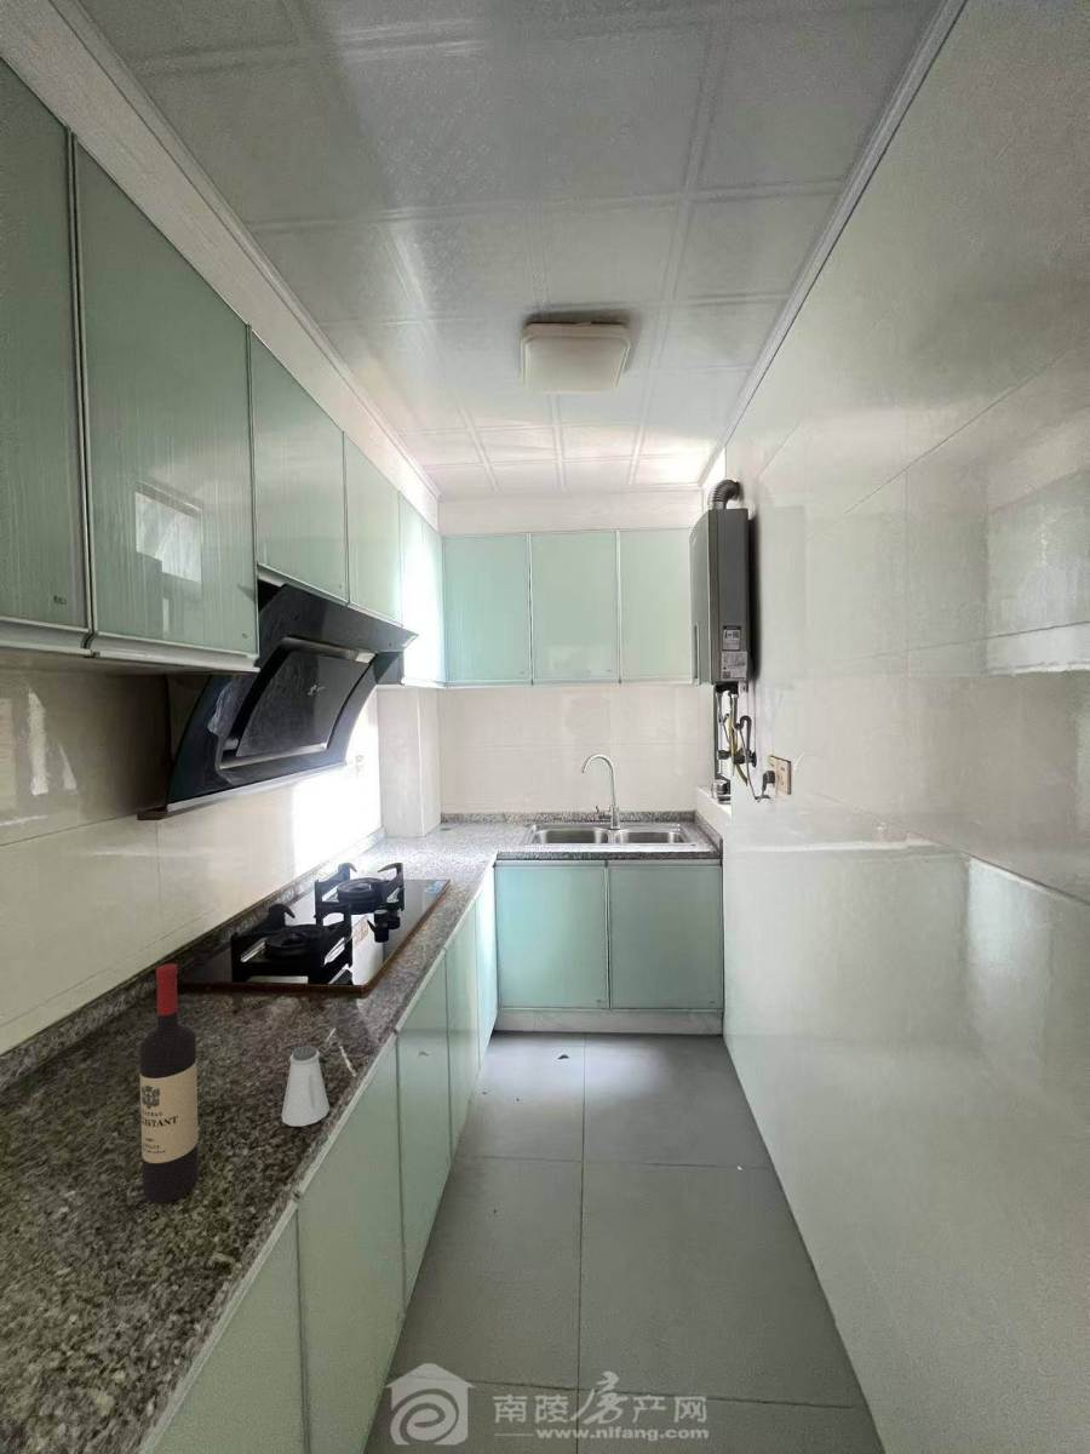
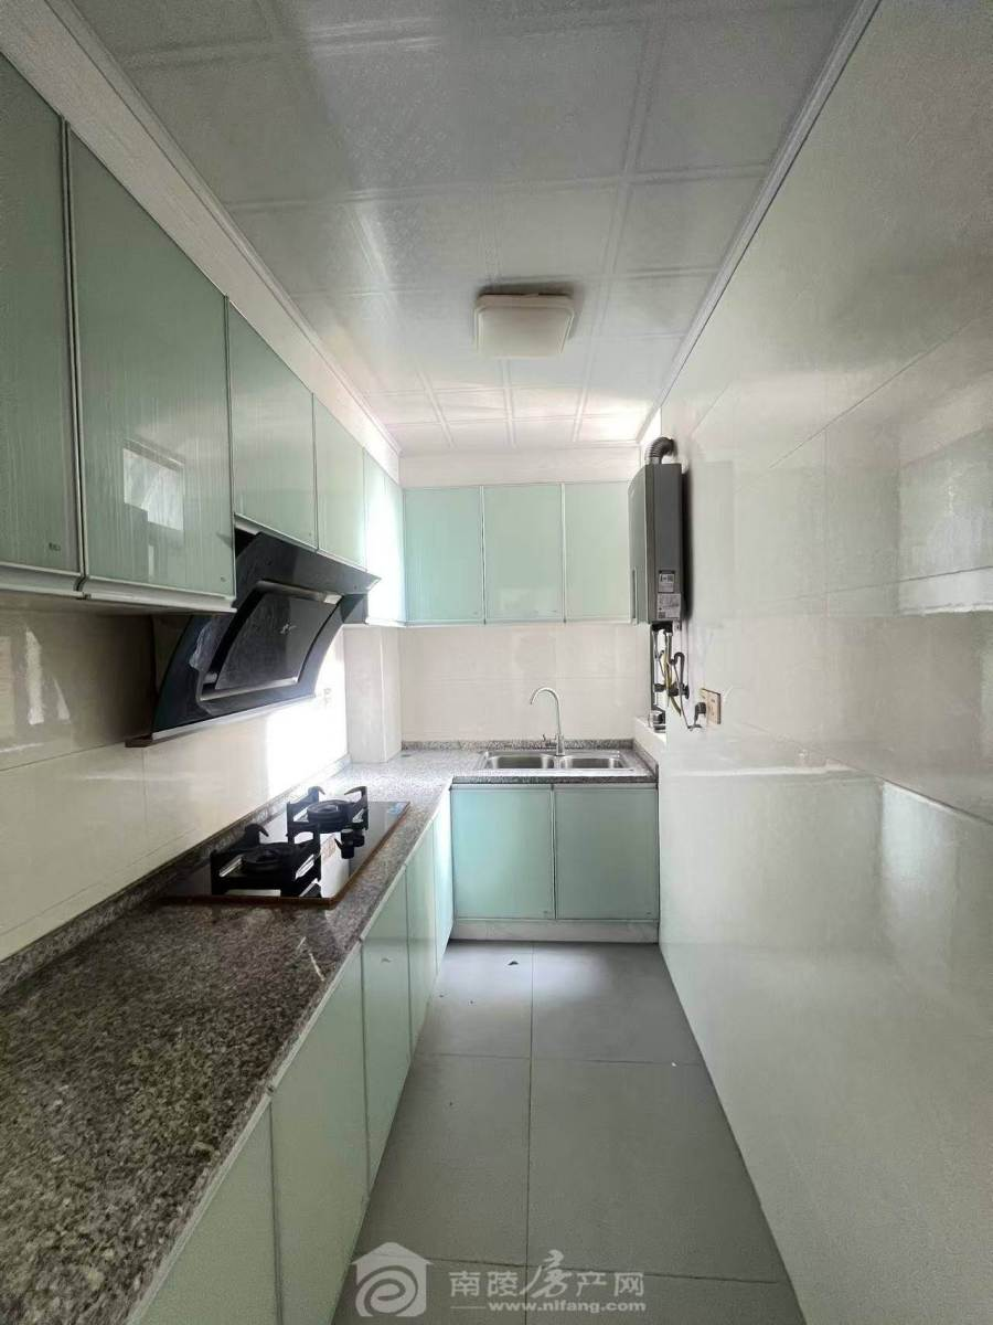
- saltshaker [281,1044,331,1127]
- wine bottle [138,962,200,1204]
